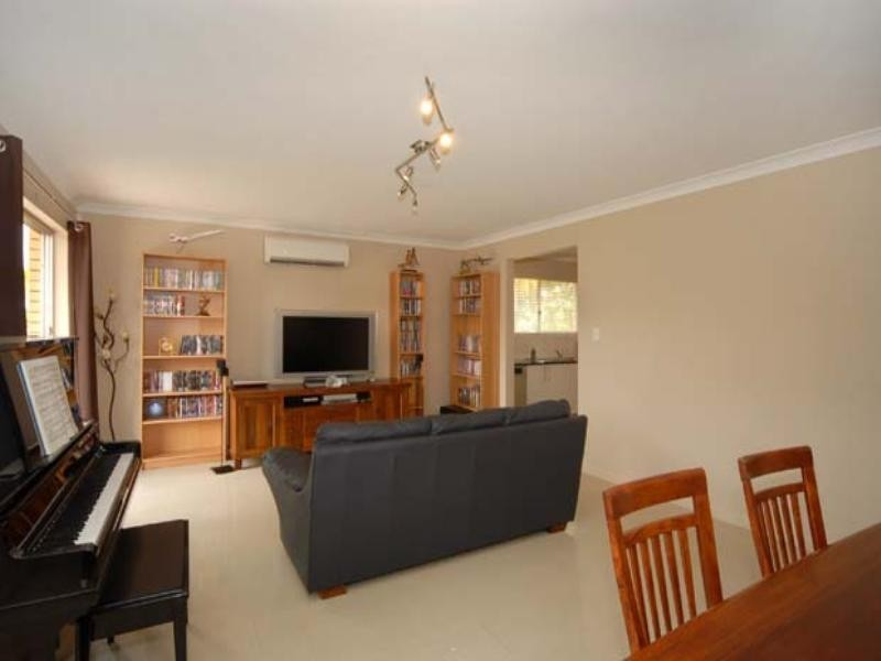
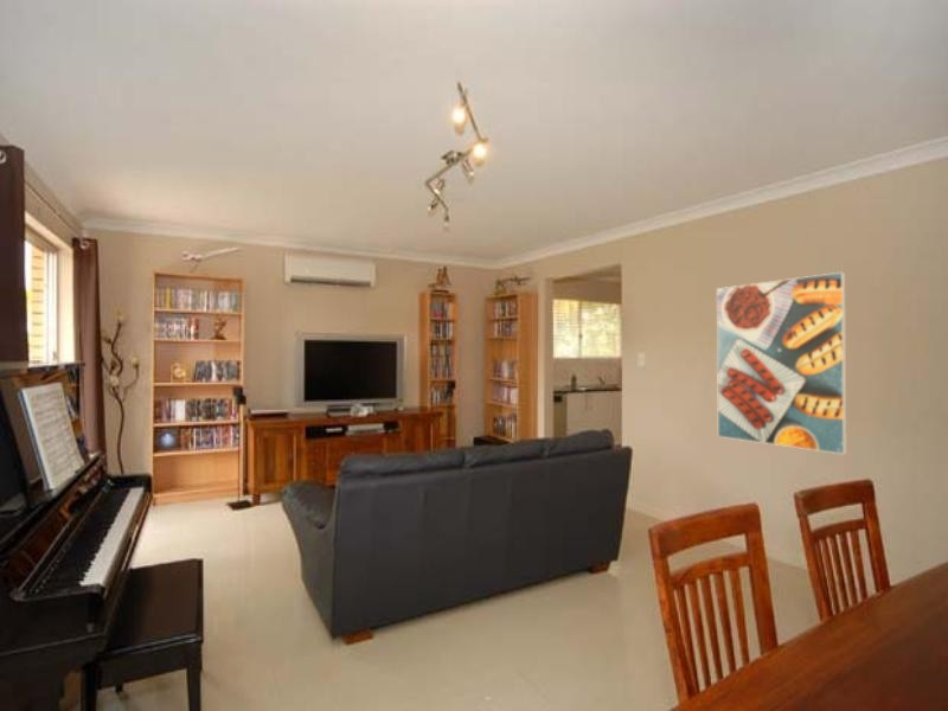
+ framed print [716,271,848,455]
